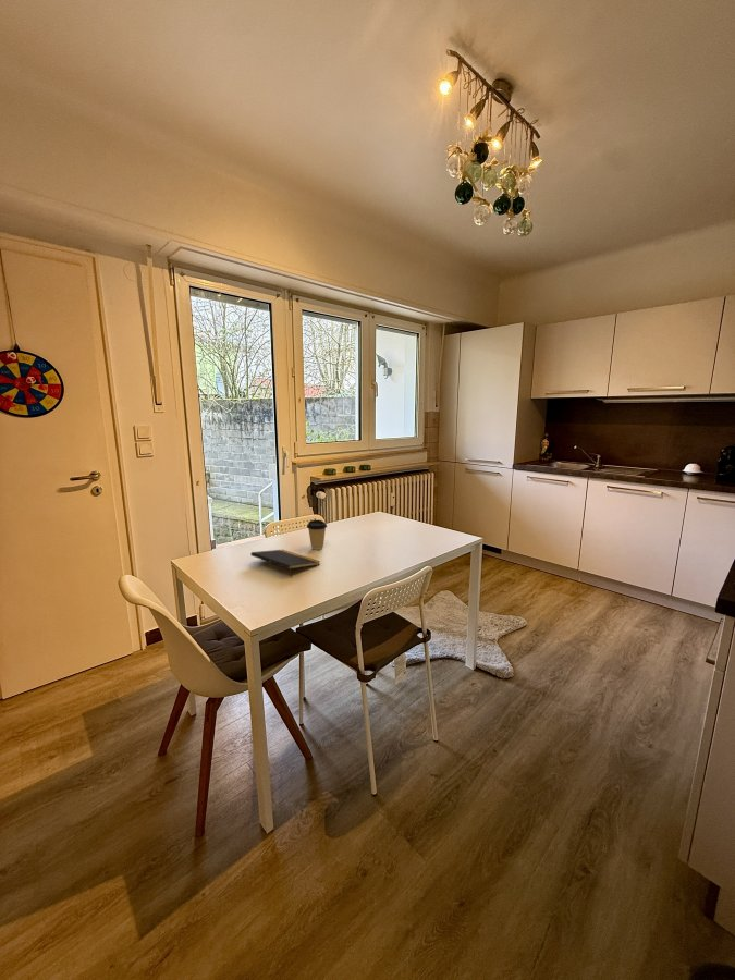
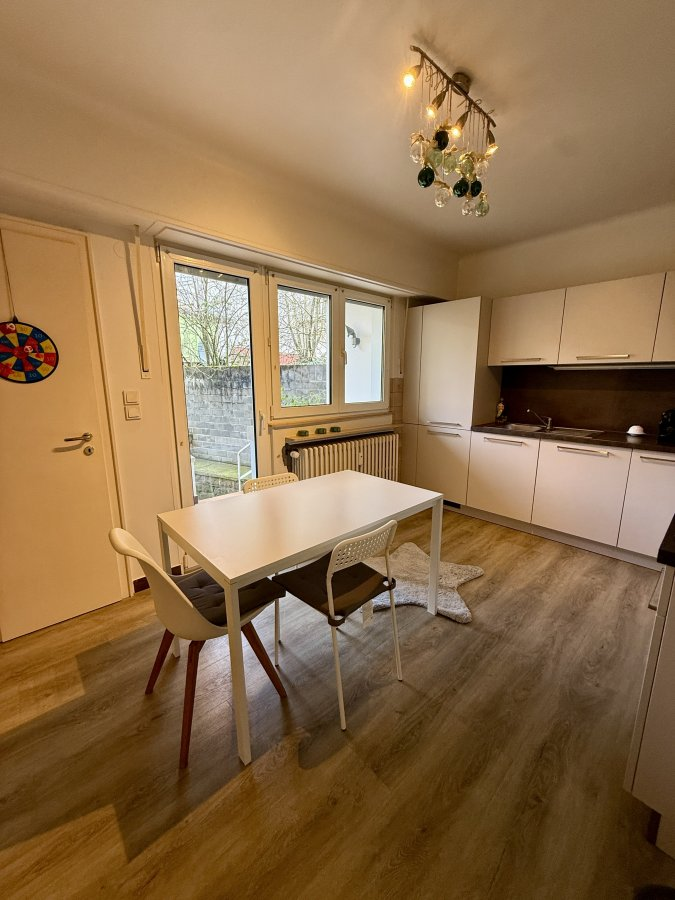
- coffee cup [306,519,328,551]
- notepad [249,549,321,578]
